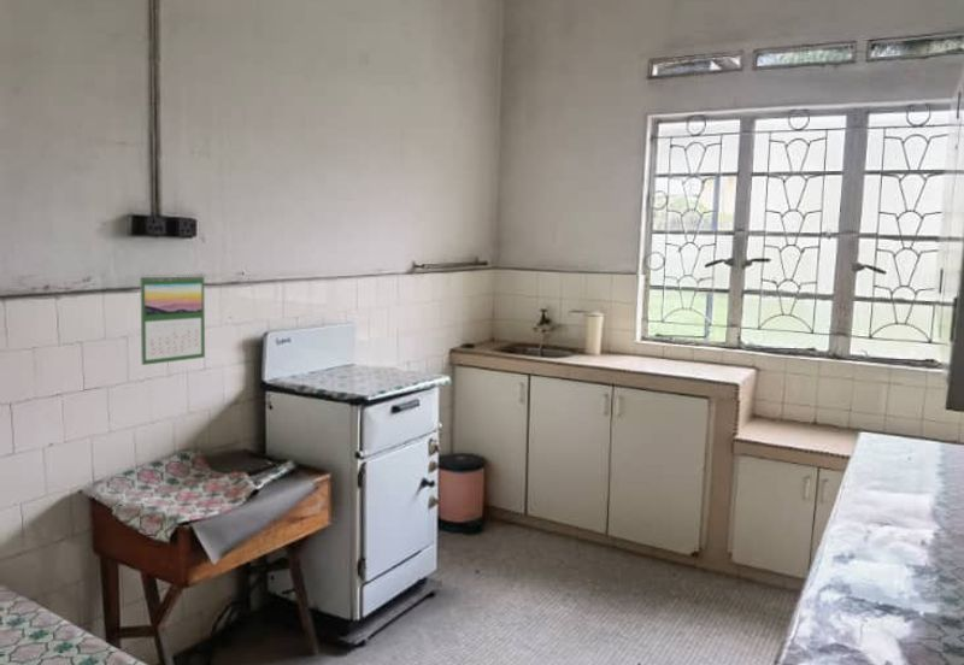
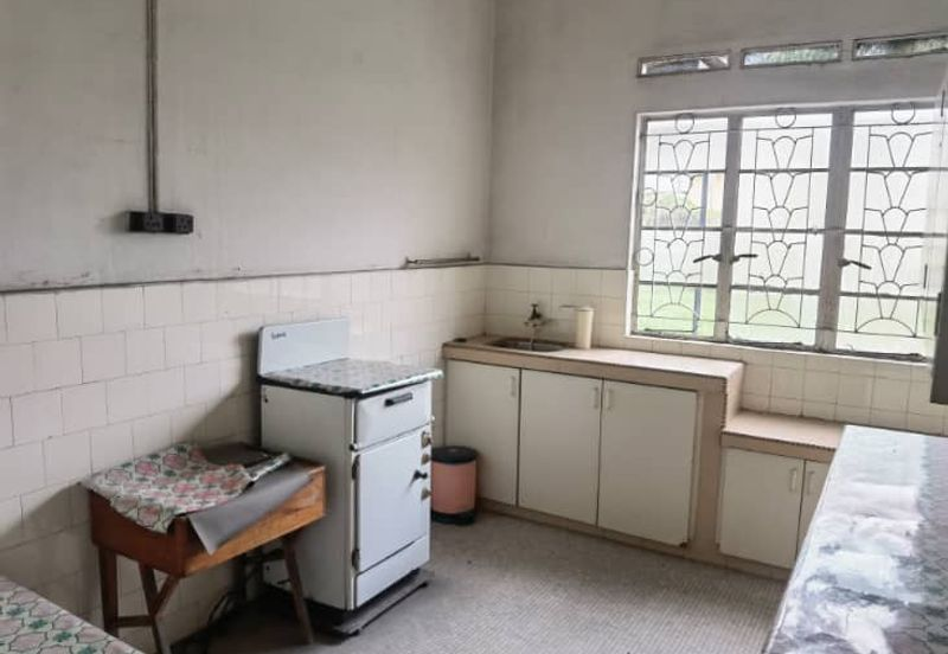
- calendar [139,272,206,366]
